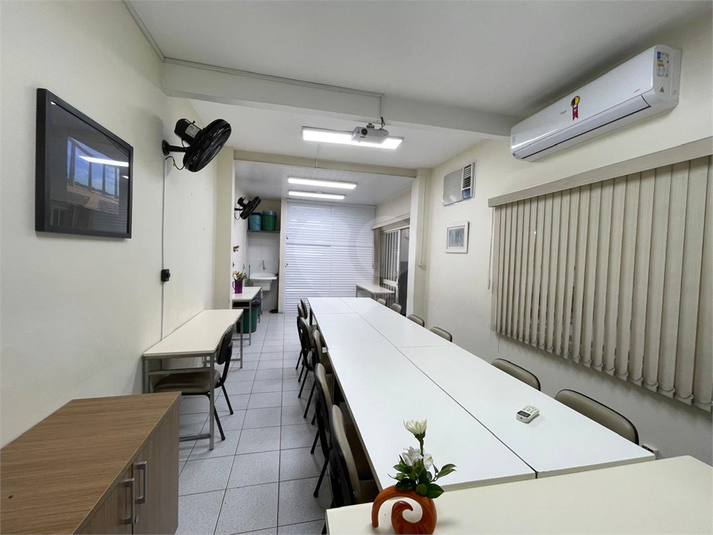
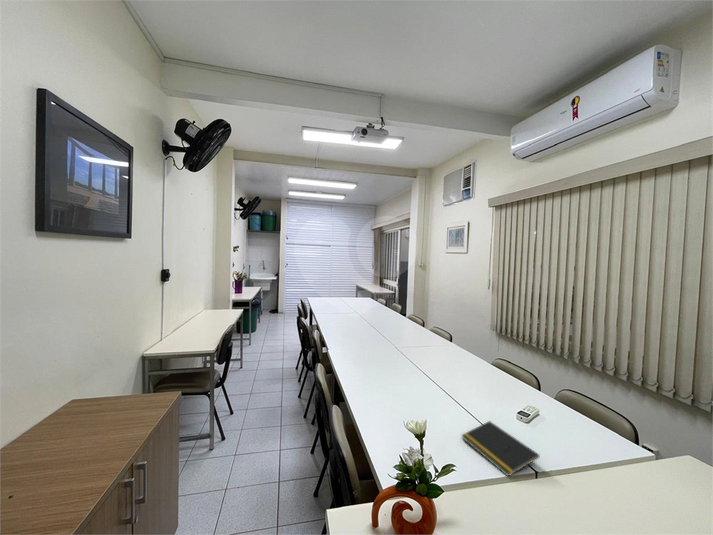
+ notepad [461,420,540,478]
